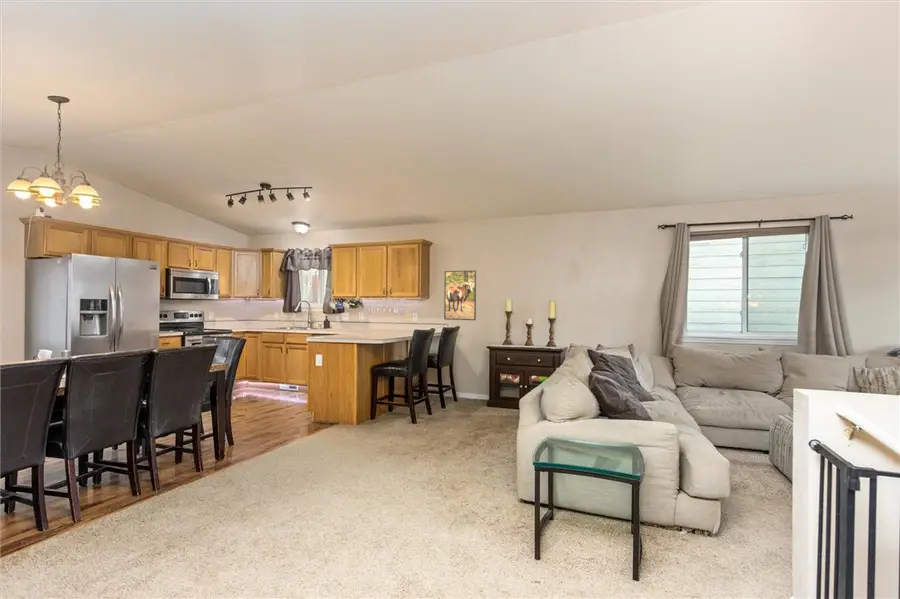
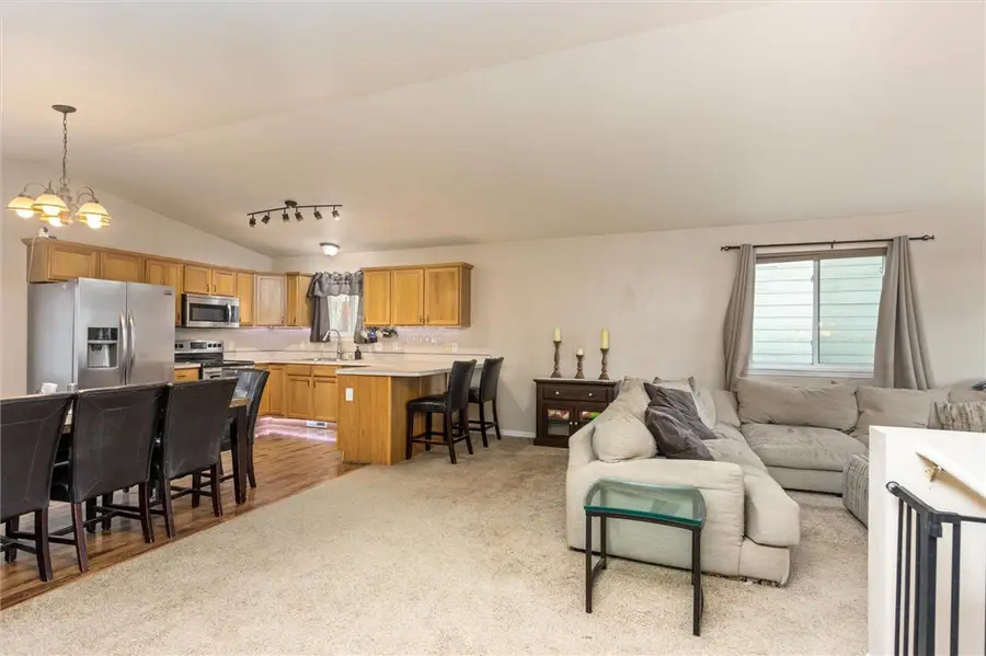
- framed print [443,269,477,321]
